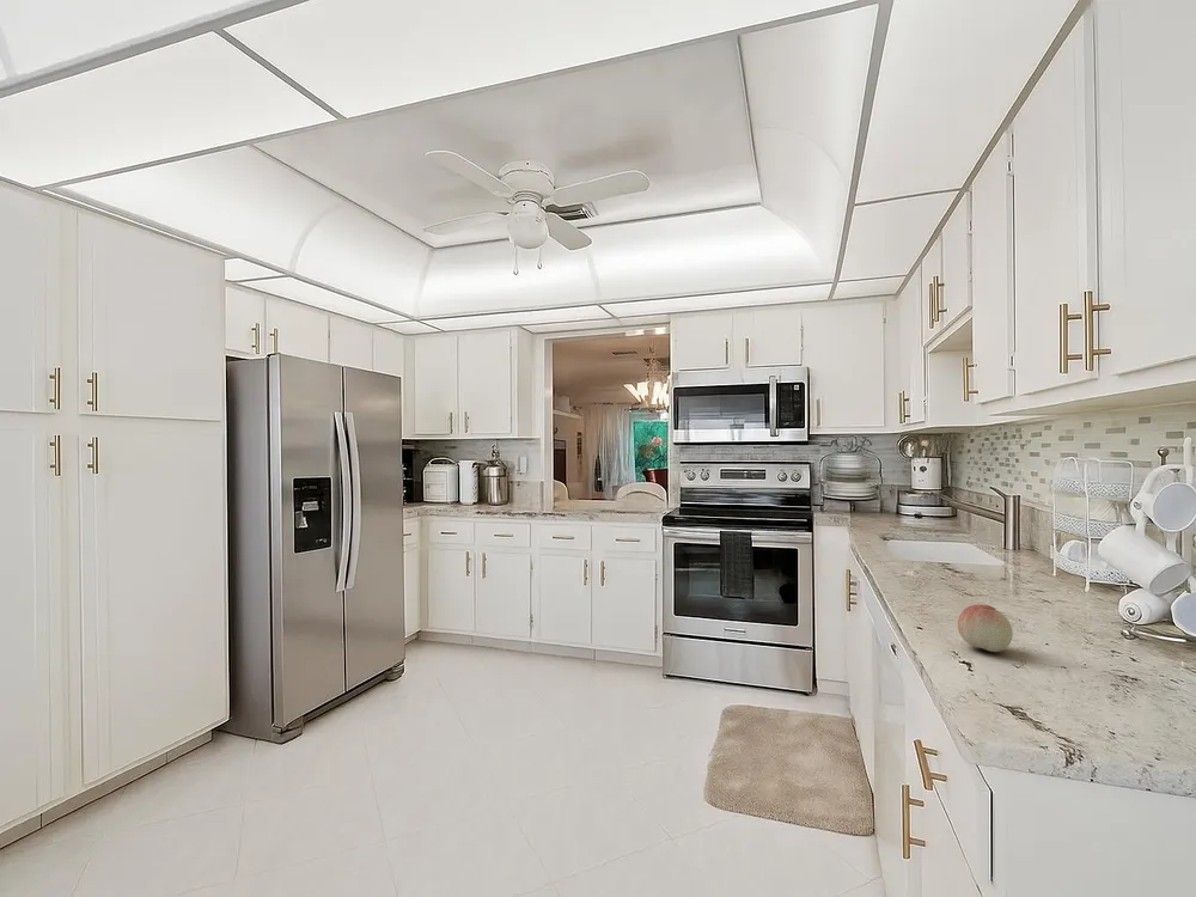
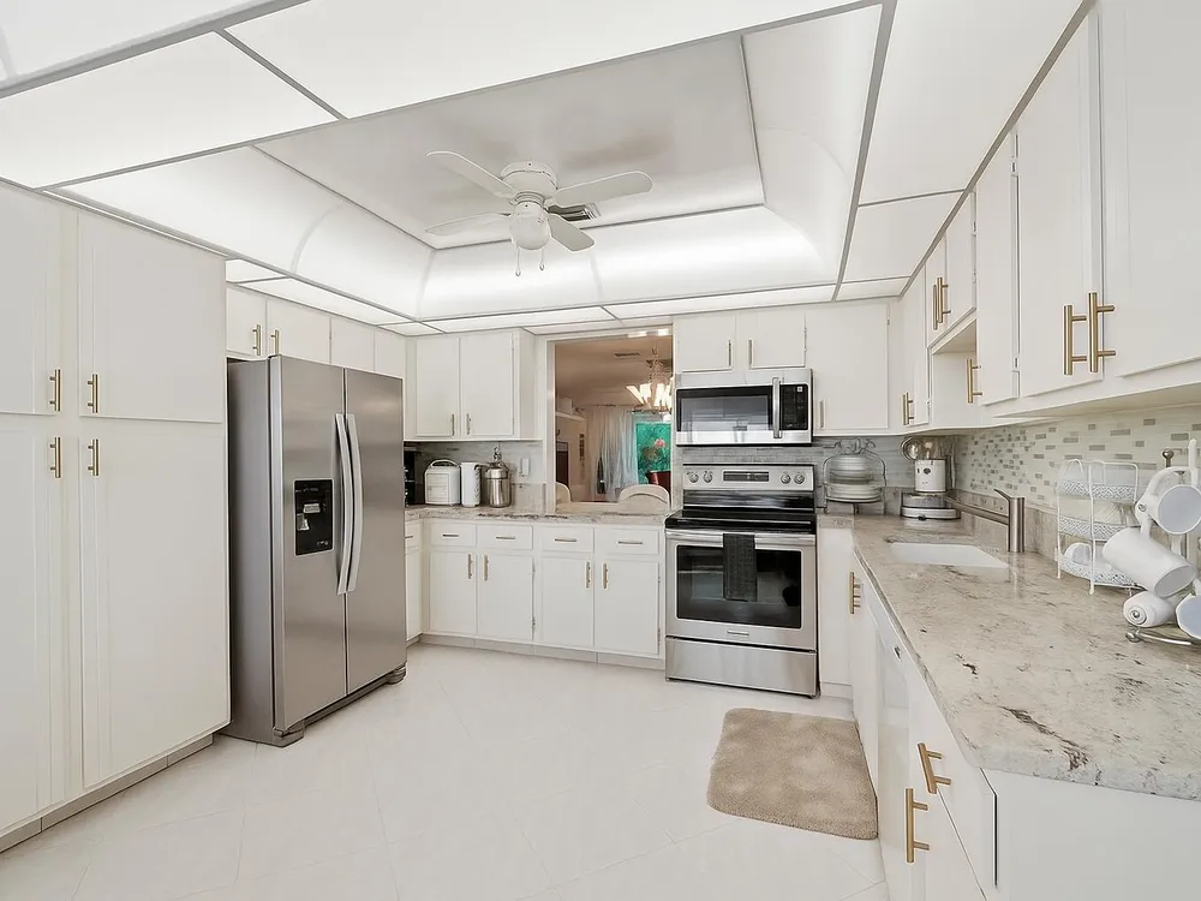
- fruit [957,604,1014,653]
